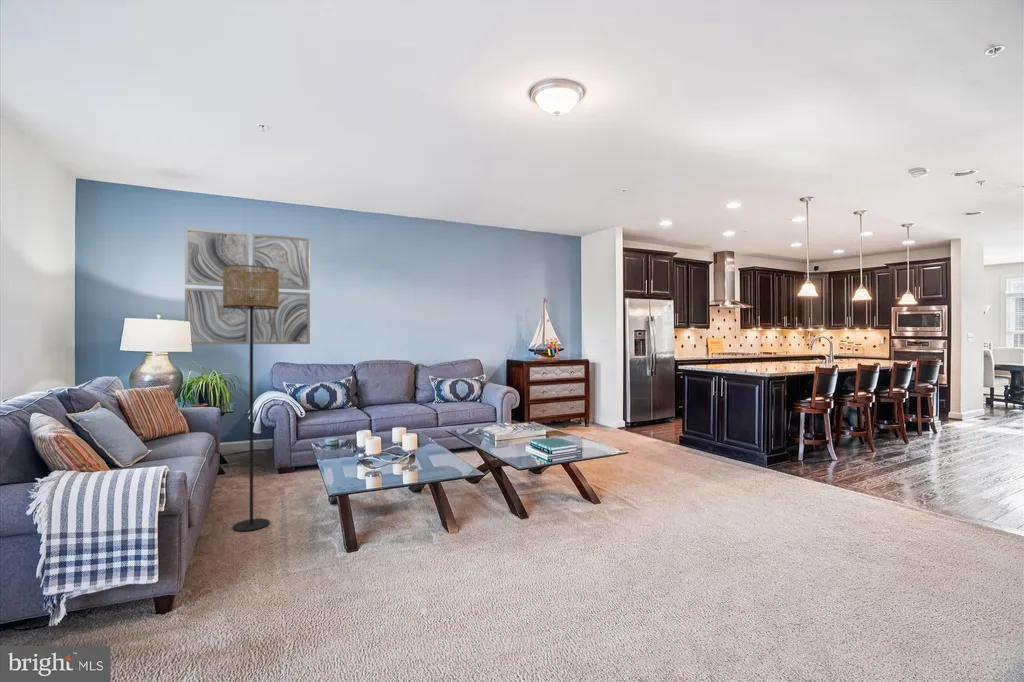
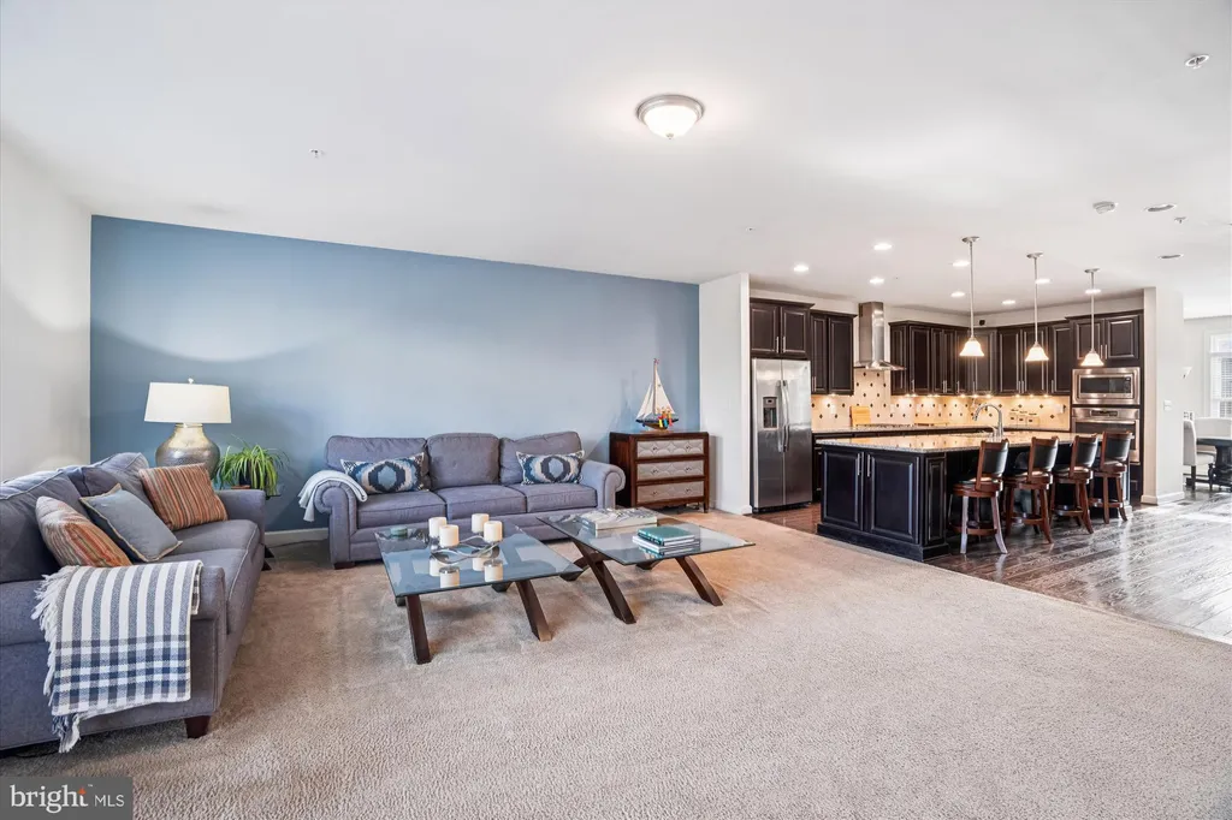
- floor lamp [222,264,280,532]
- wall art [184,227,311,345]
